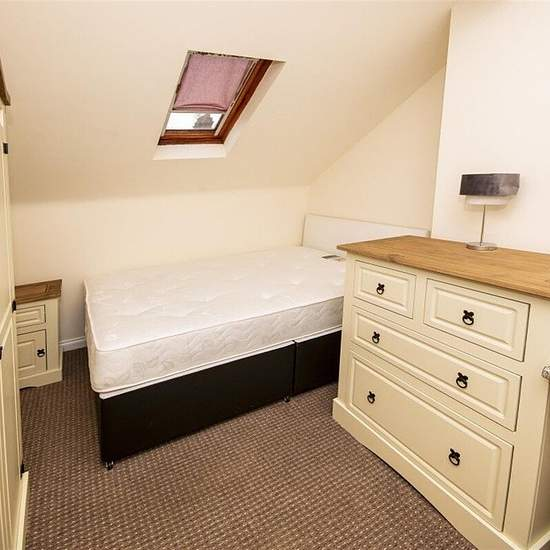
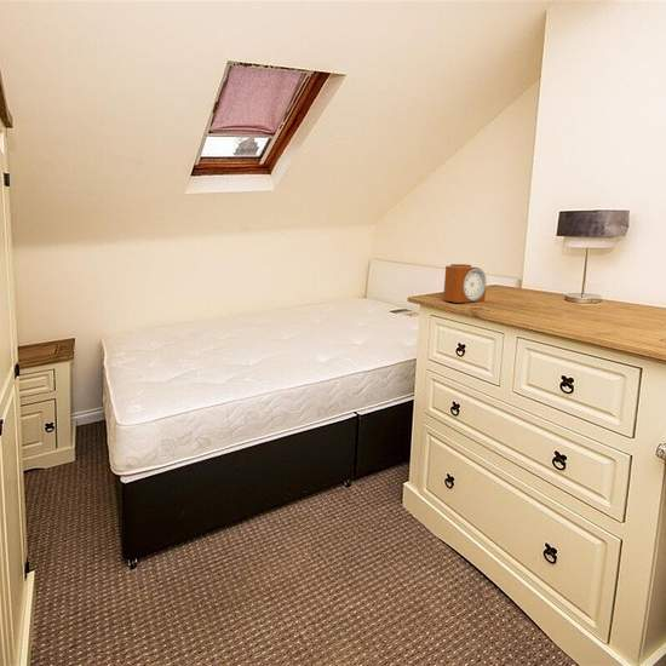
+ alarm clock [442,263,487,304]
